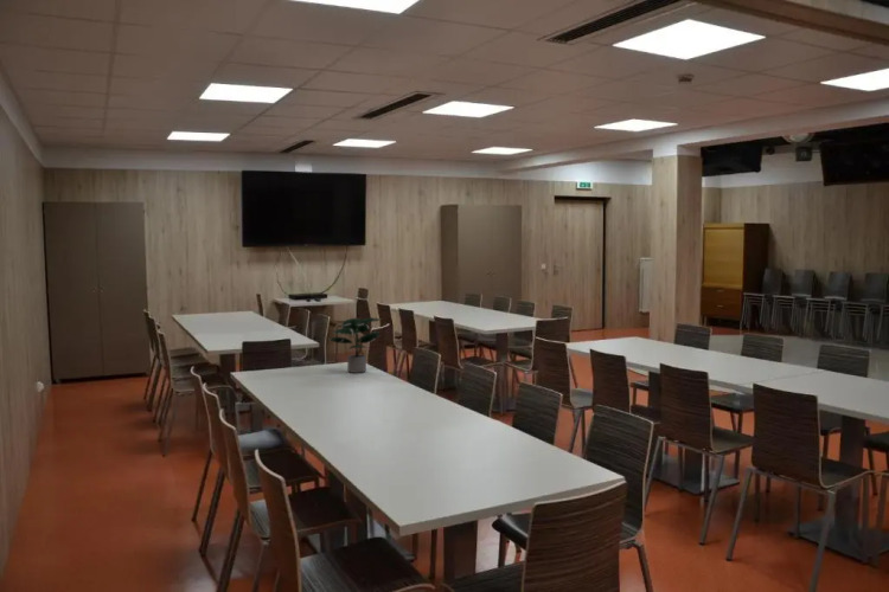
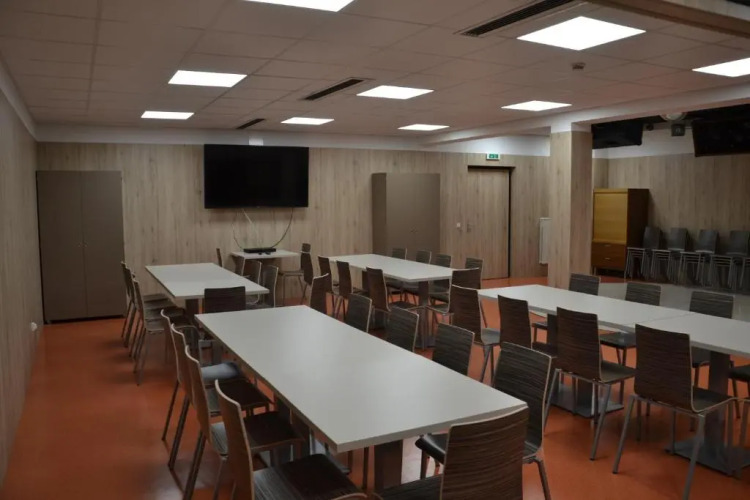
- potted plant [327,316,383,374]
